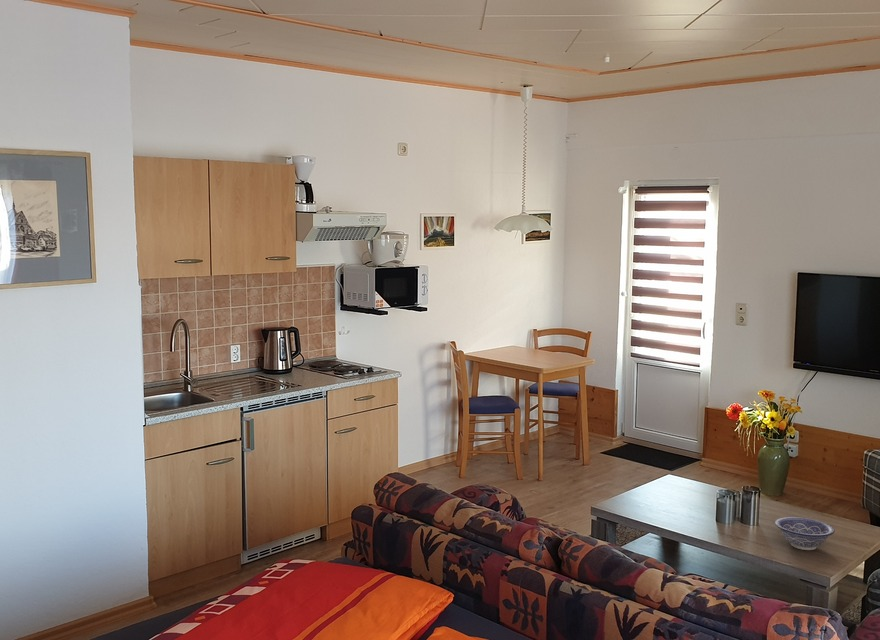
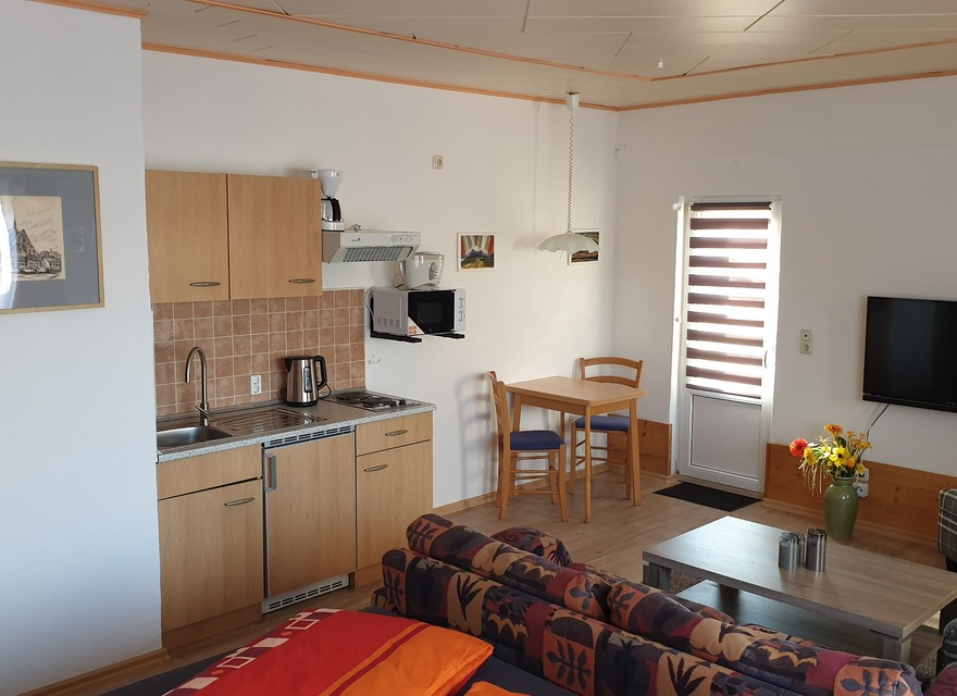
- decorative bowl [774,516,836,551]
